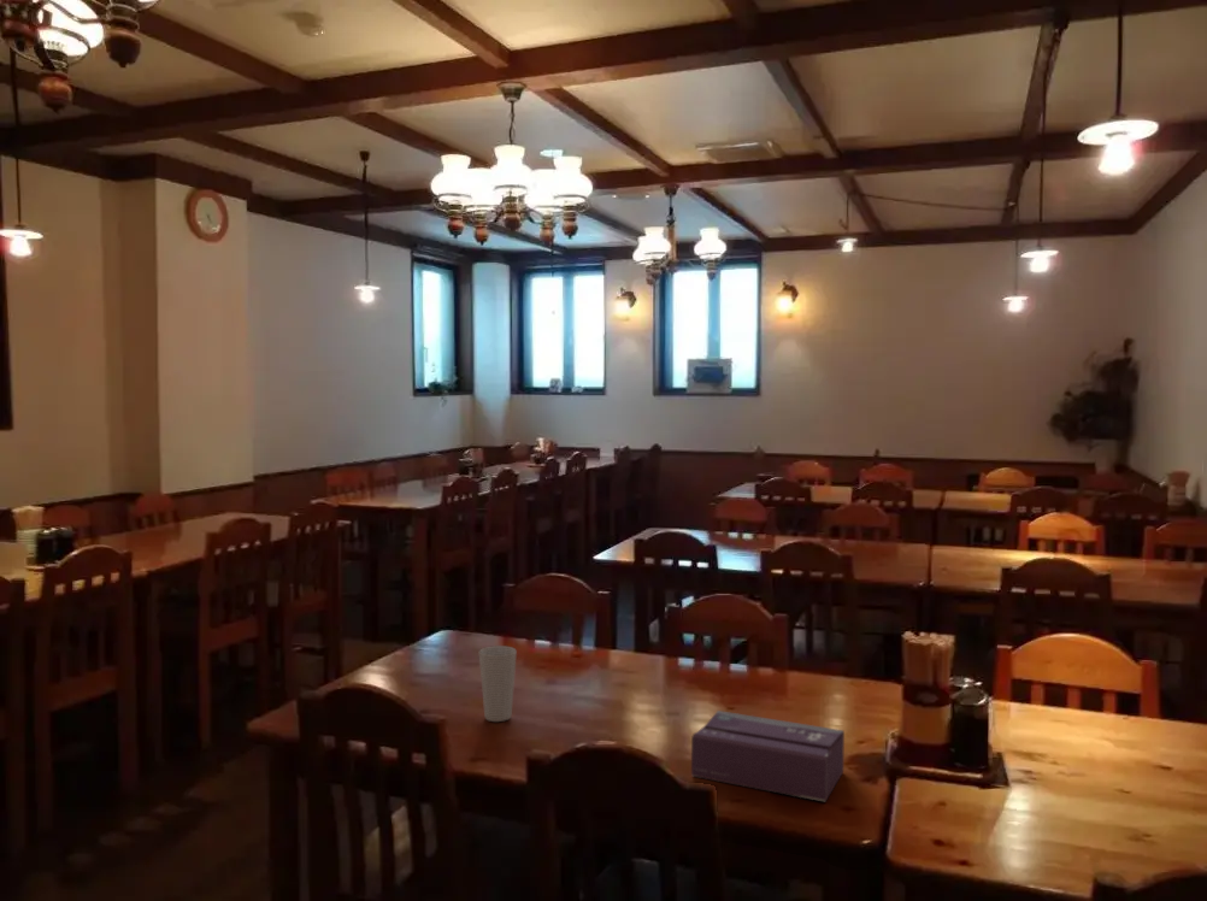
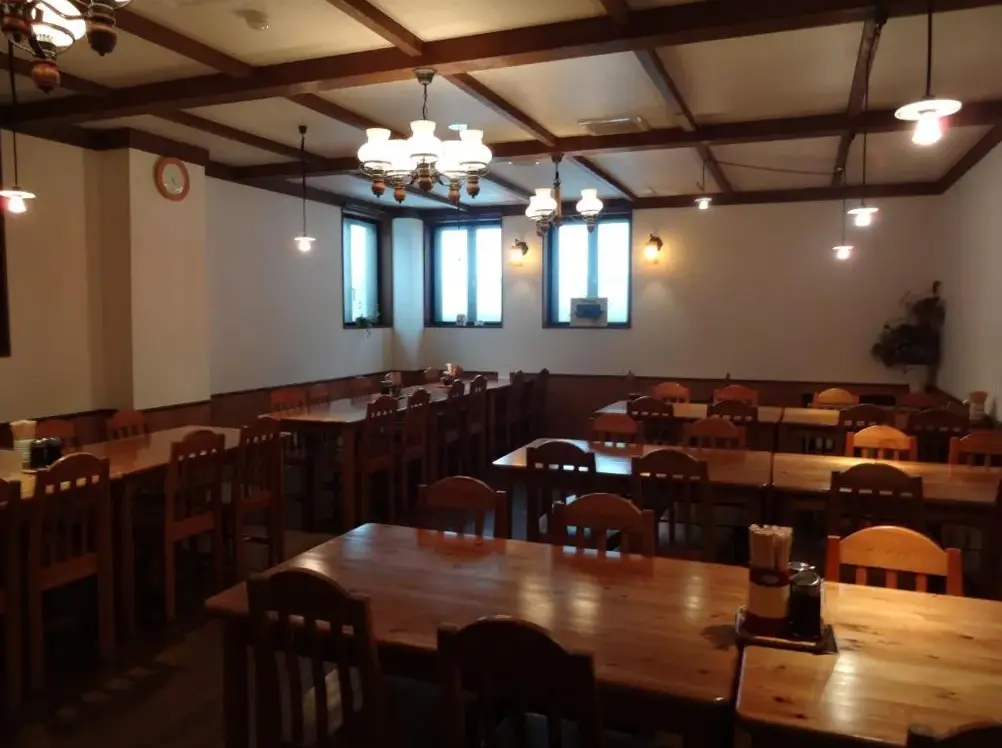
- tissue box [690,709,846,802]
- cup [478,644,518,723]
